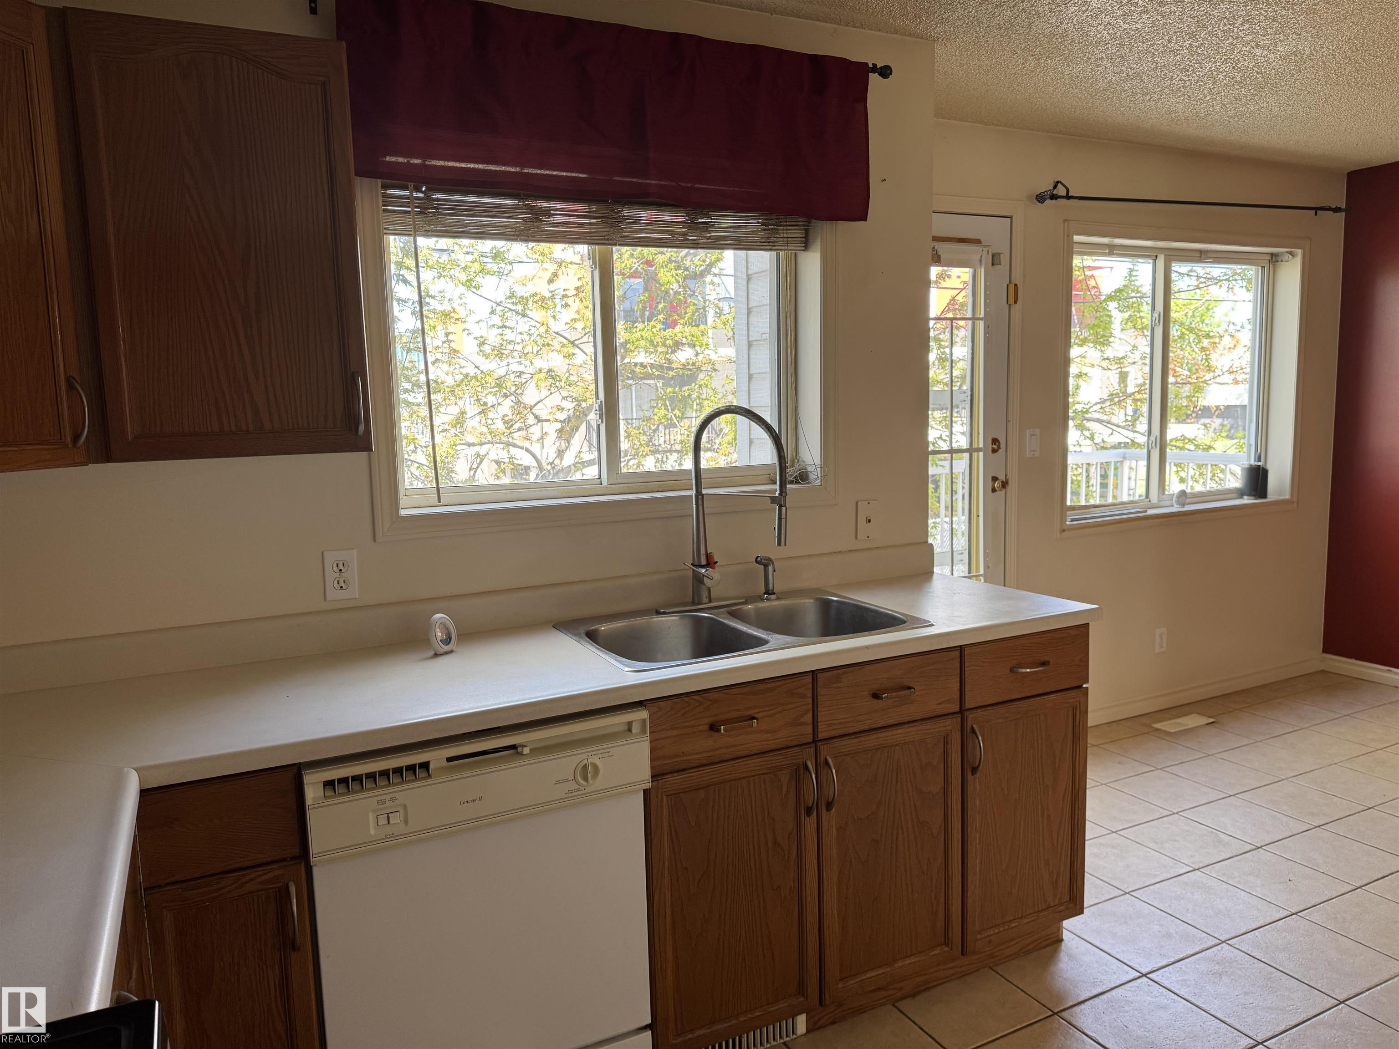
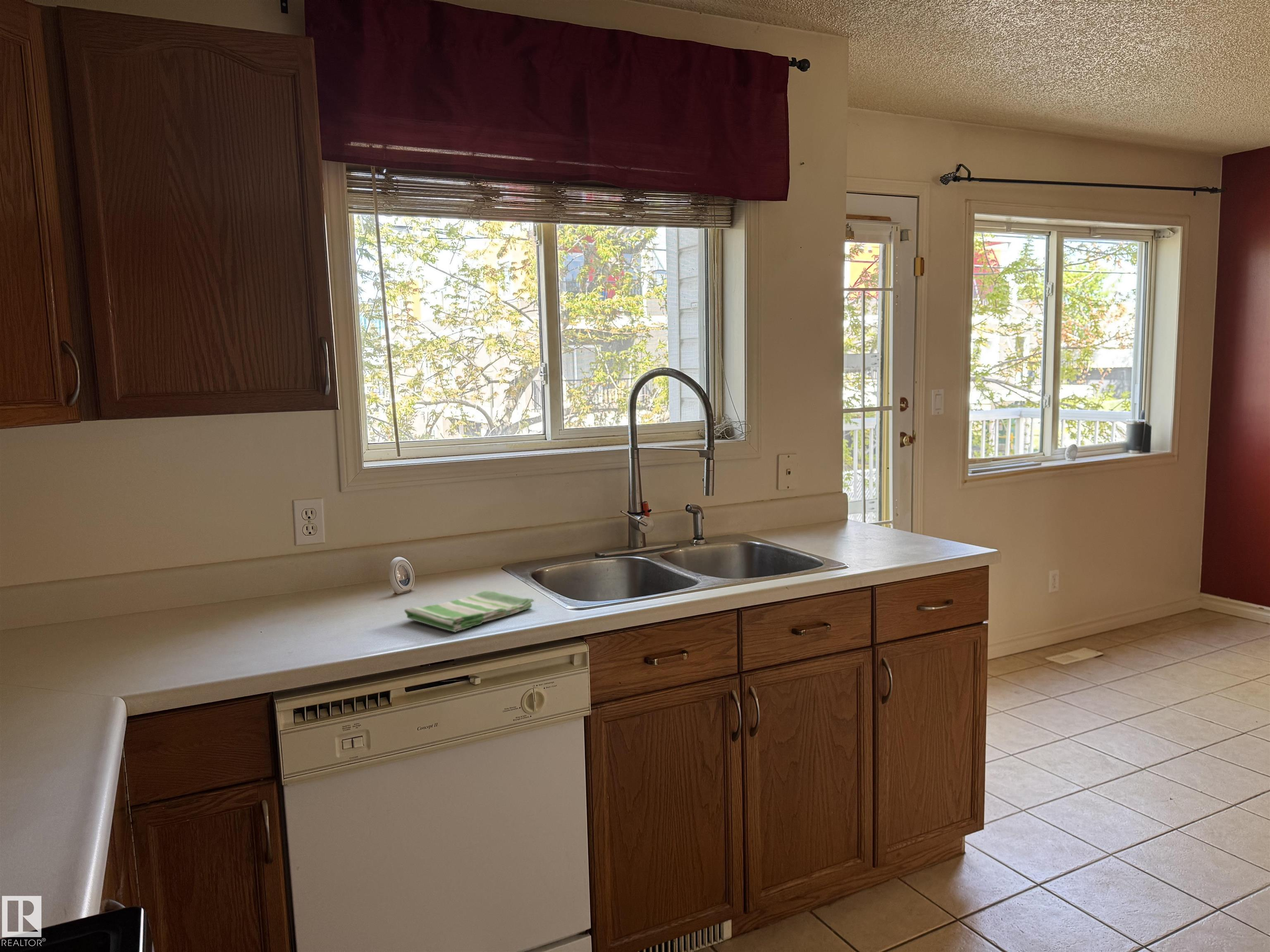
+ dish towel [404,590,535,633]
